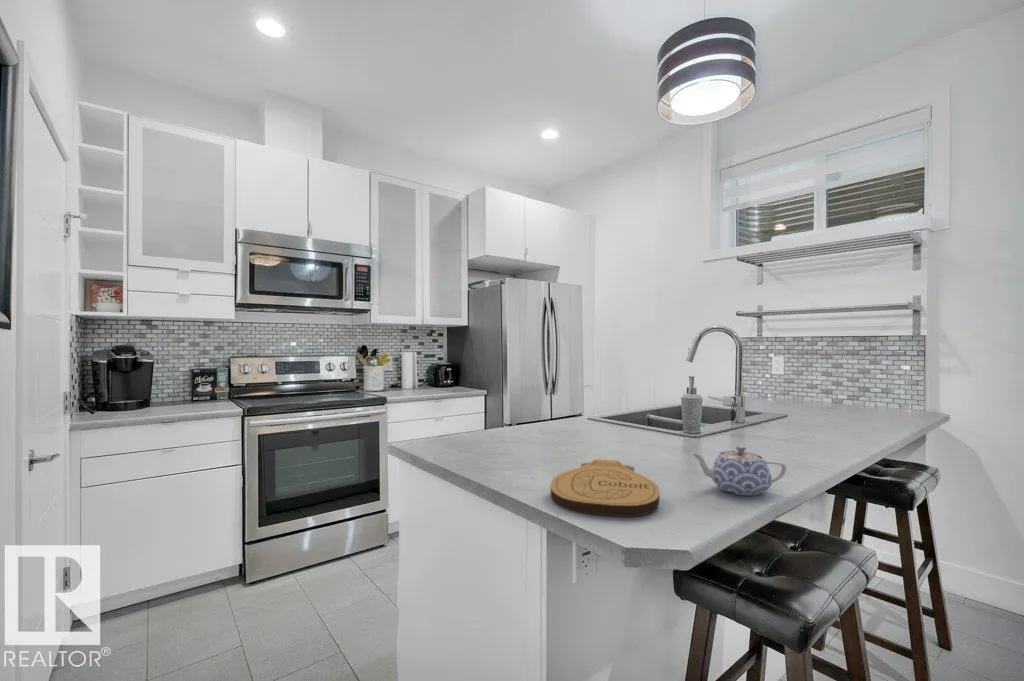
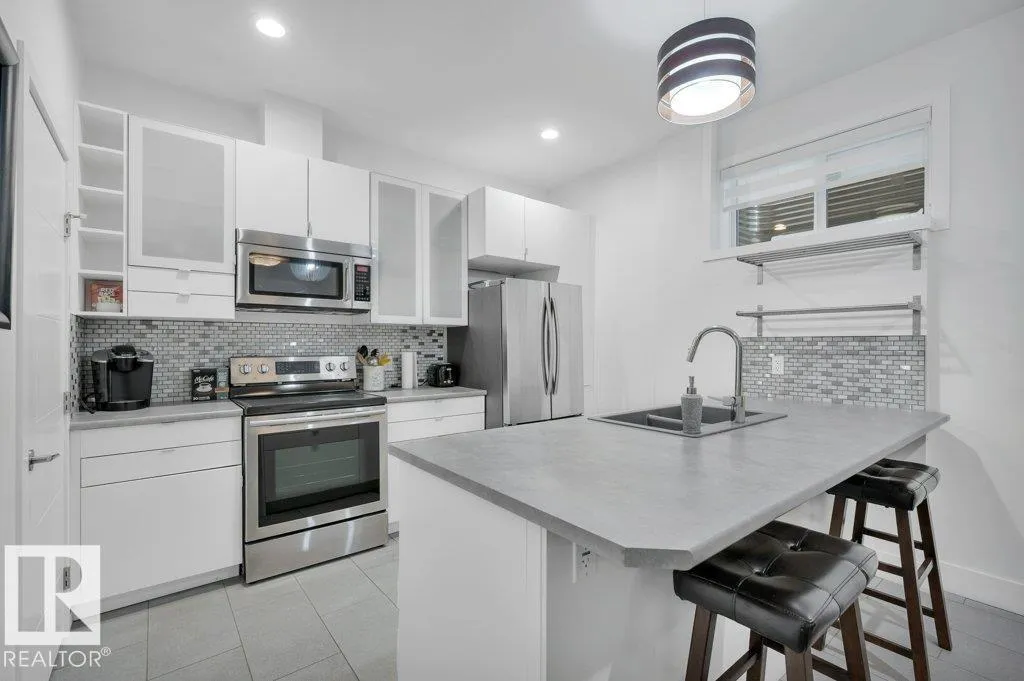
- teapot [690,445,788,496]
- key chain [550,458,660,518]
